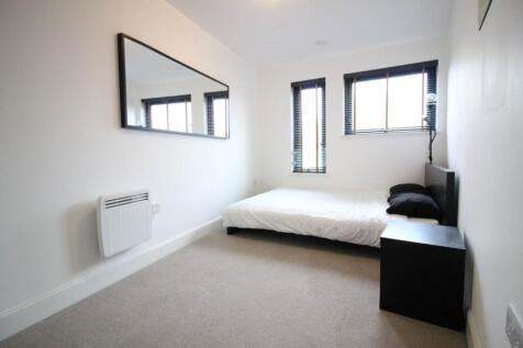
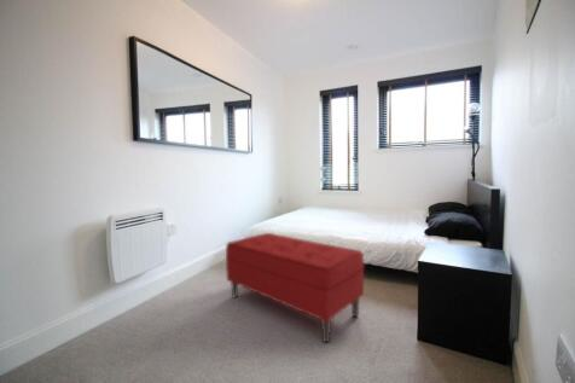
+ bench [225,232,365,343]
